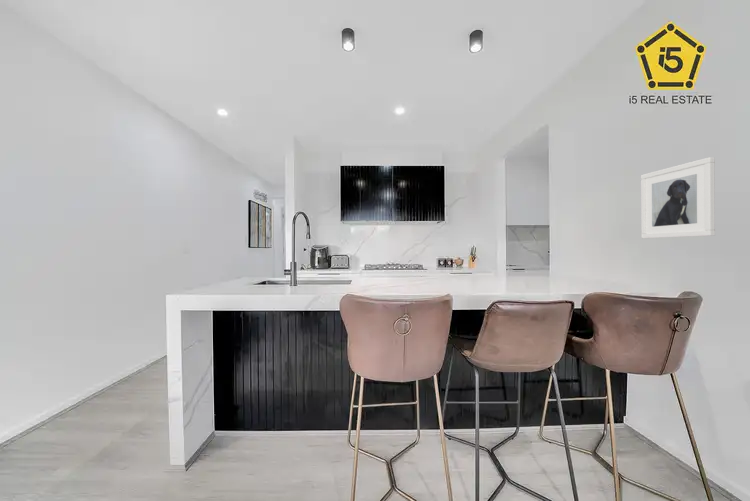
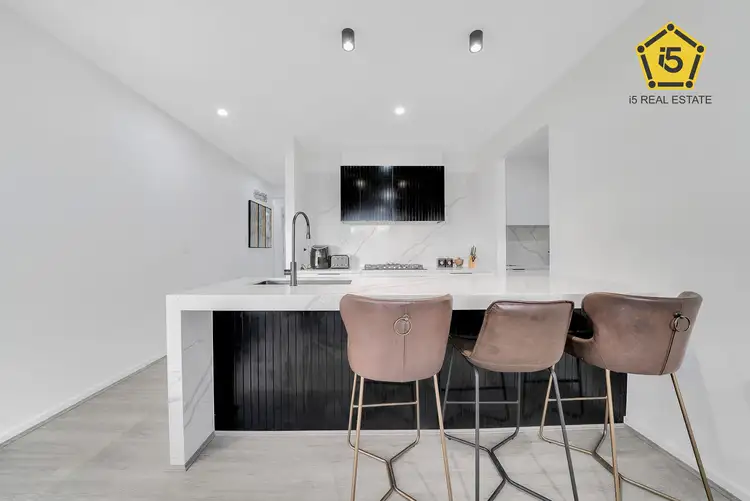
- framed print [640,156,716,239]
